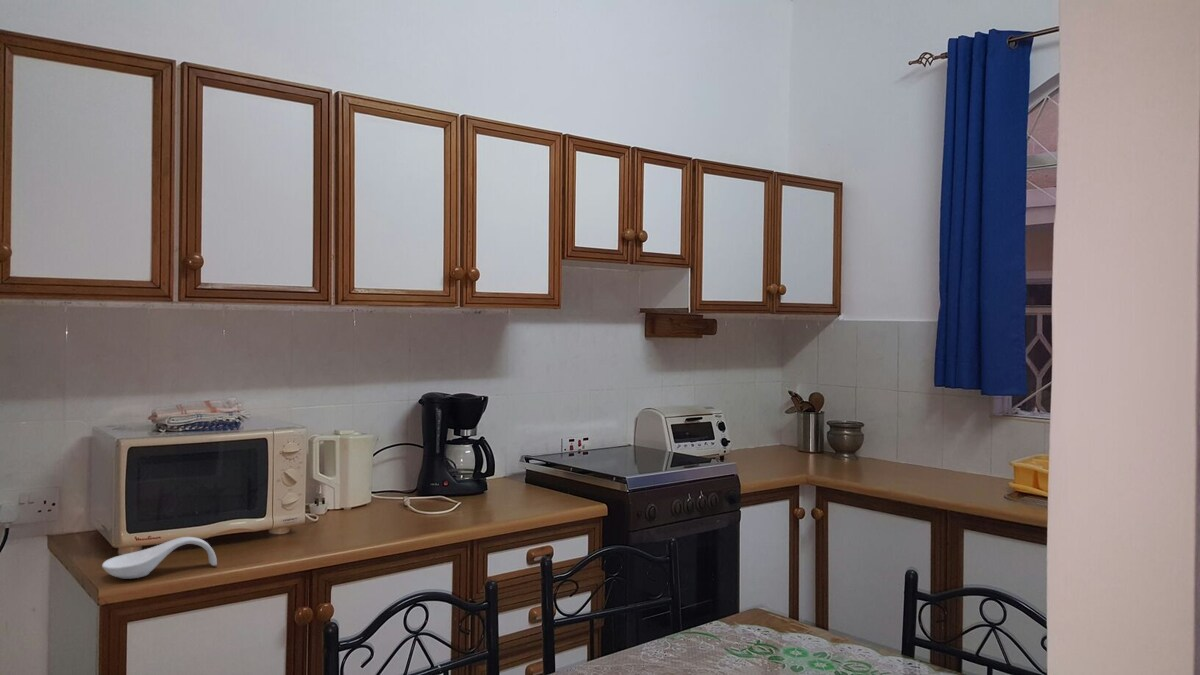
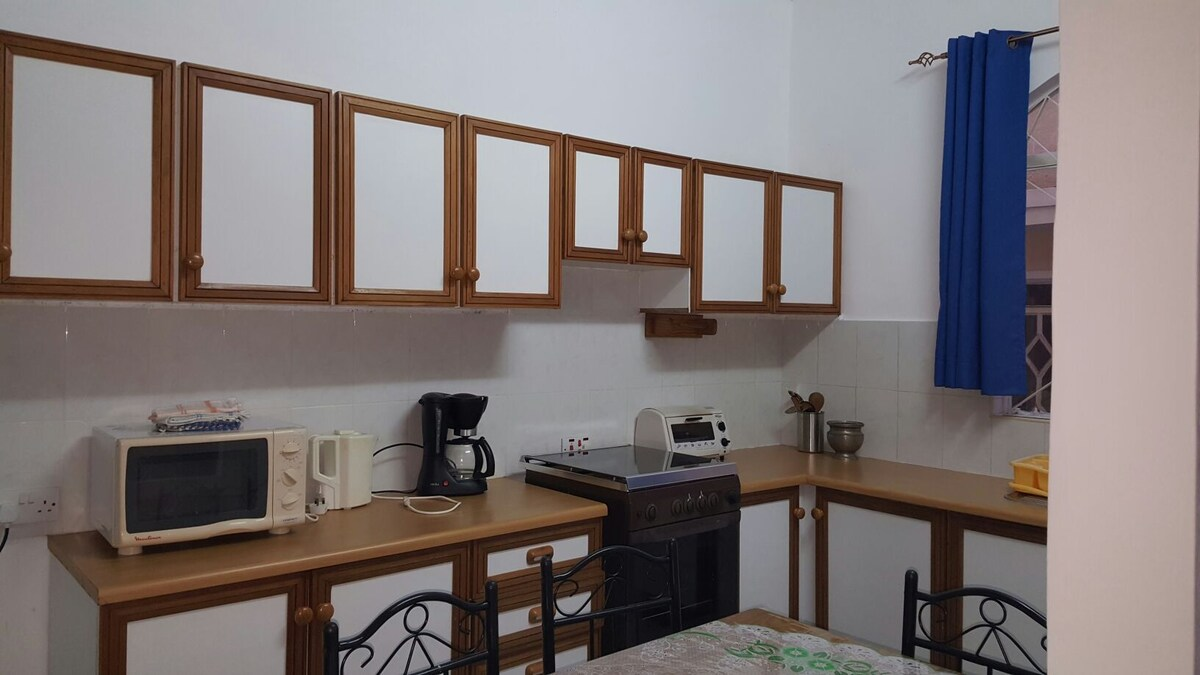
- spoon rest [101,536,218,580]
